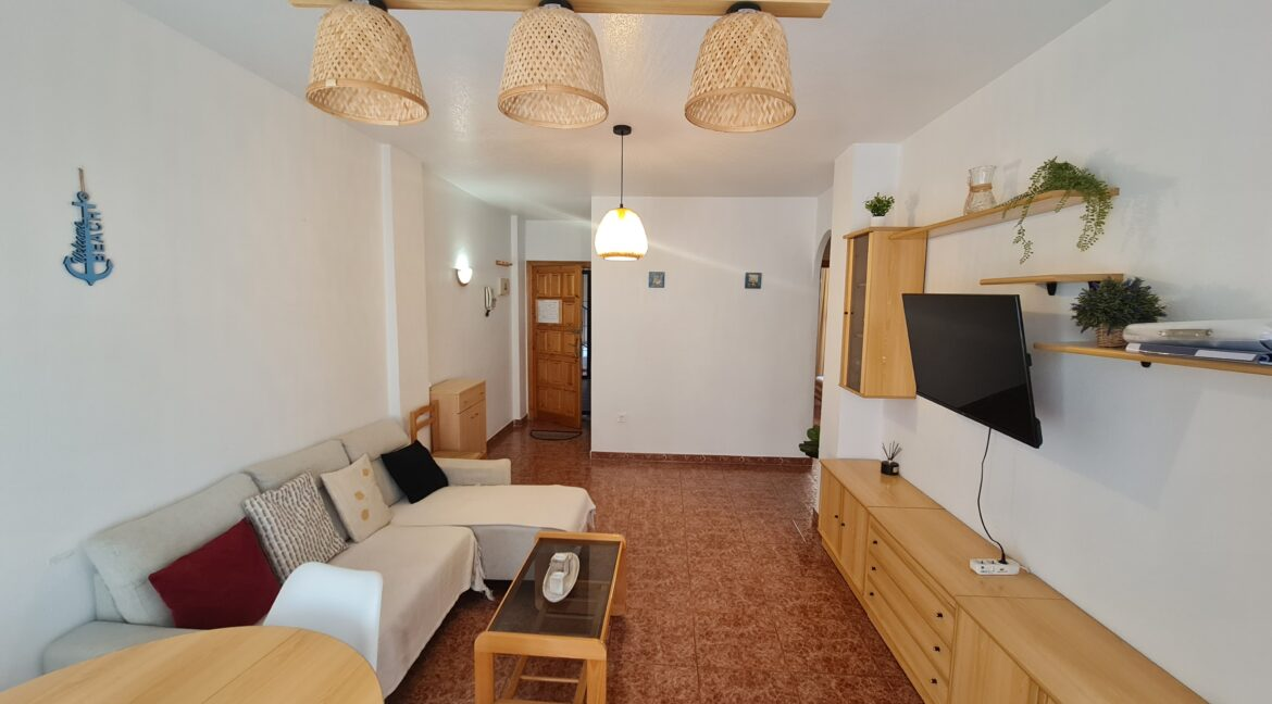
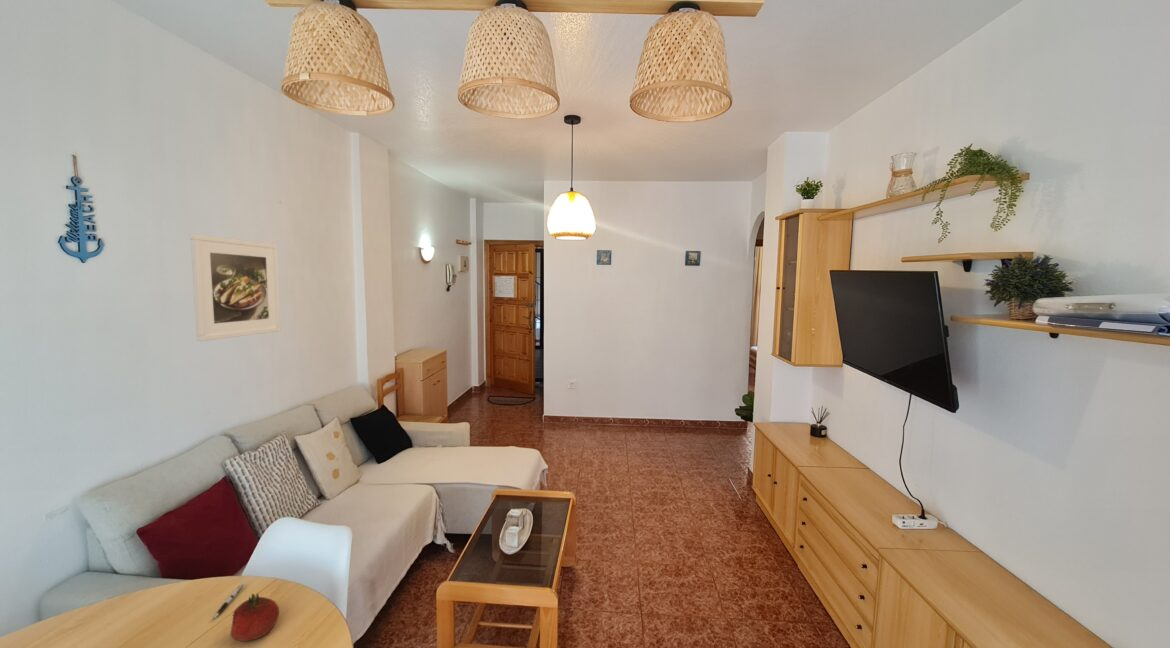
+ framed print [189,233,282,342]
+ fruit [229,593,280,642]
+ pen [212,581,245,620]
